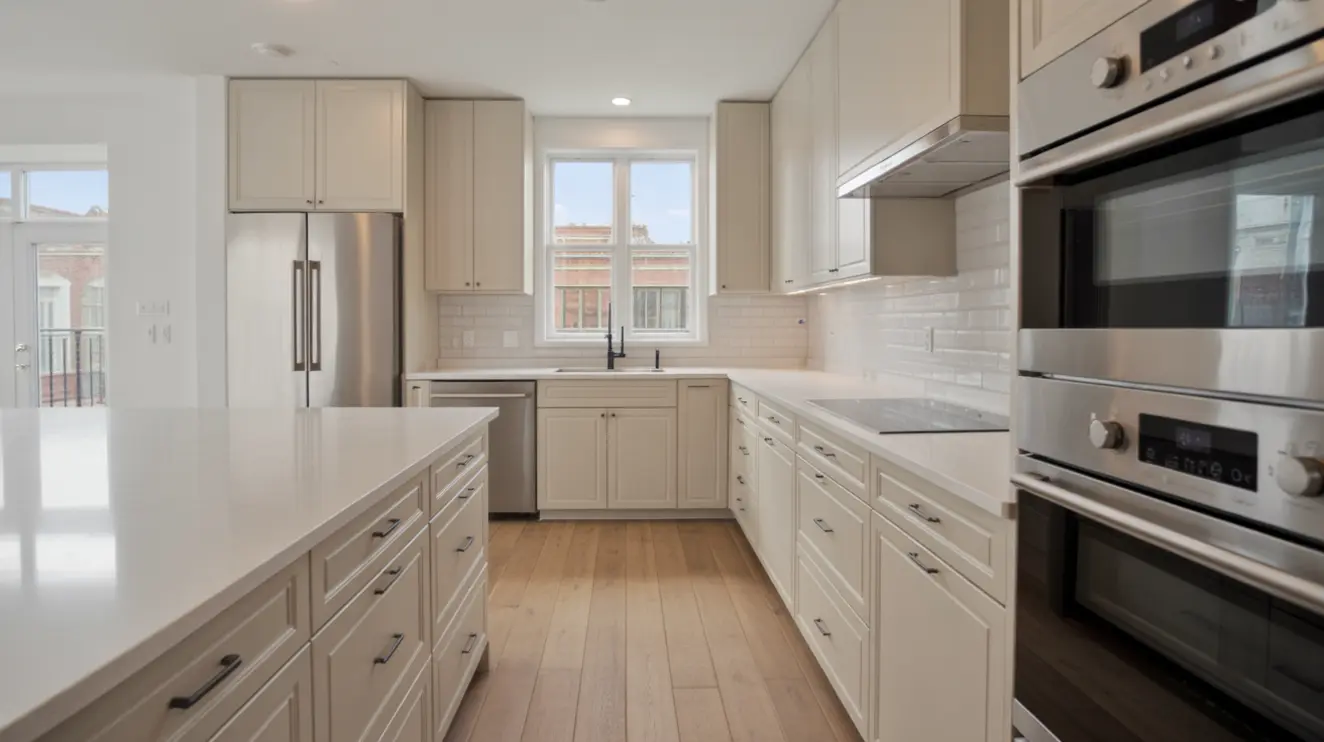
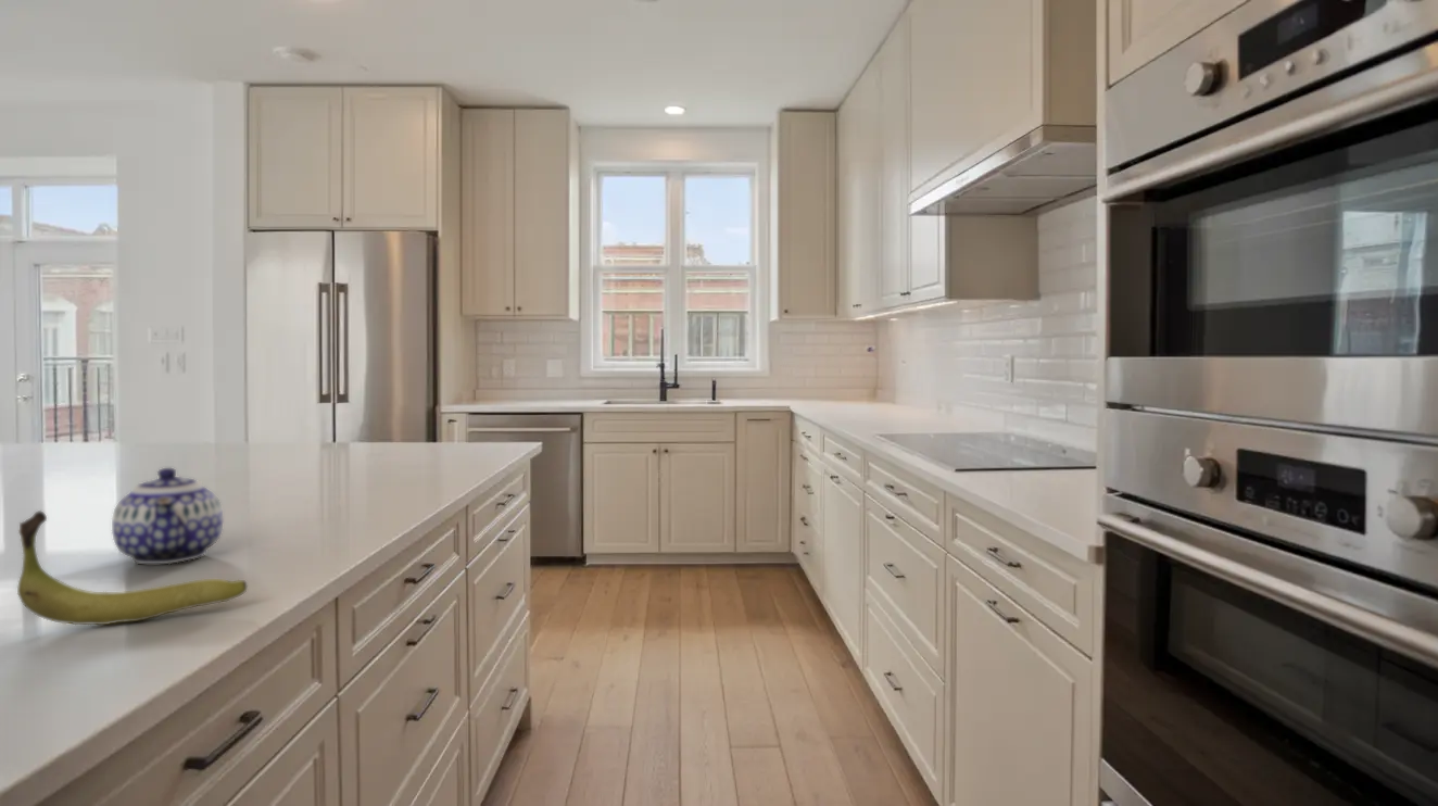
+ banana [16,509,249,626]
+ teapot [111,467,224,565]
